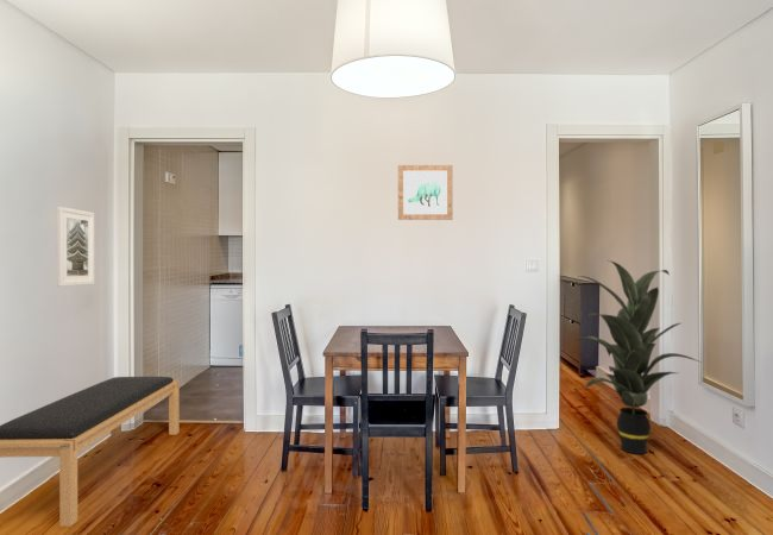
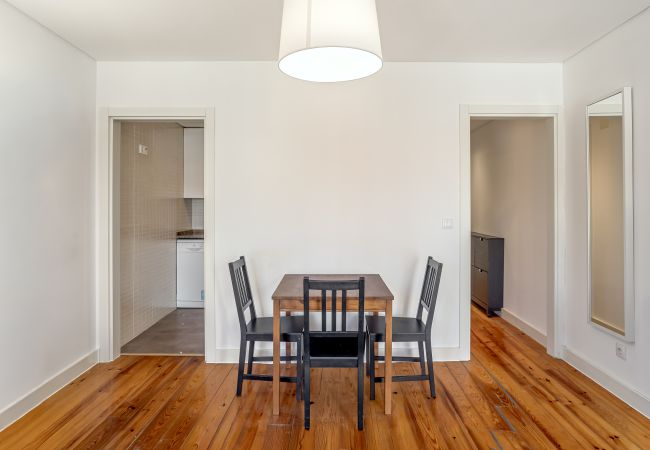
- indoor plant [571,259,703,455]
- bench [0,376,181,528]
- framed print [56,206,95,288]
- wall art [397,164,454,221]
